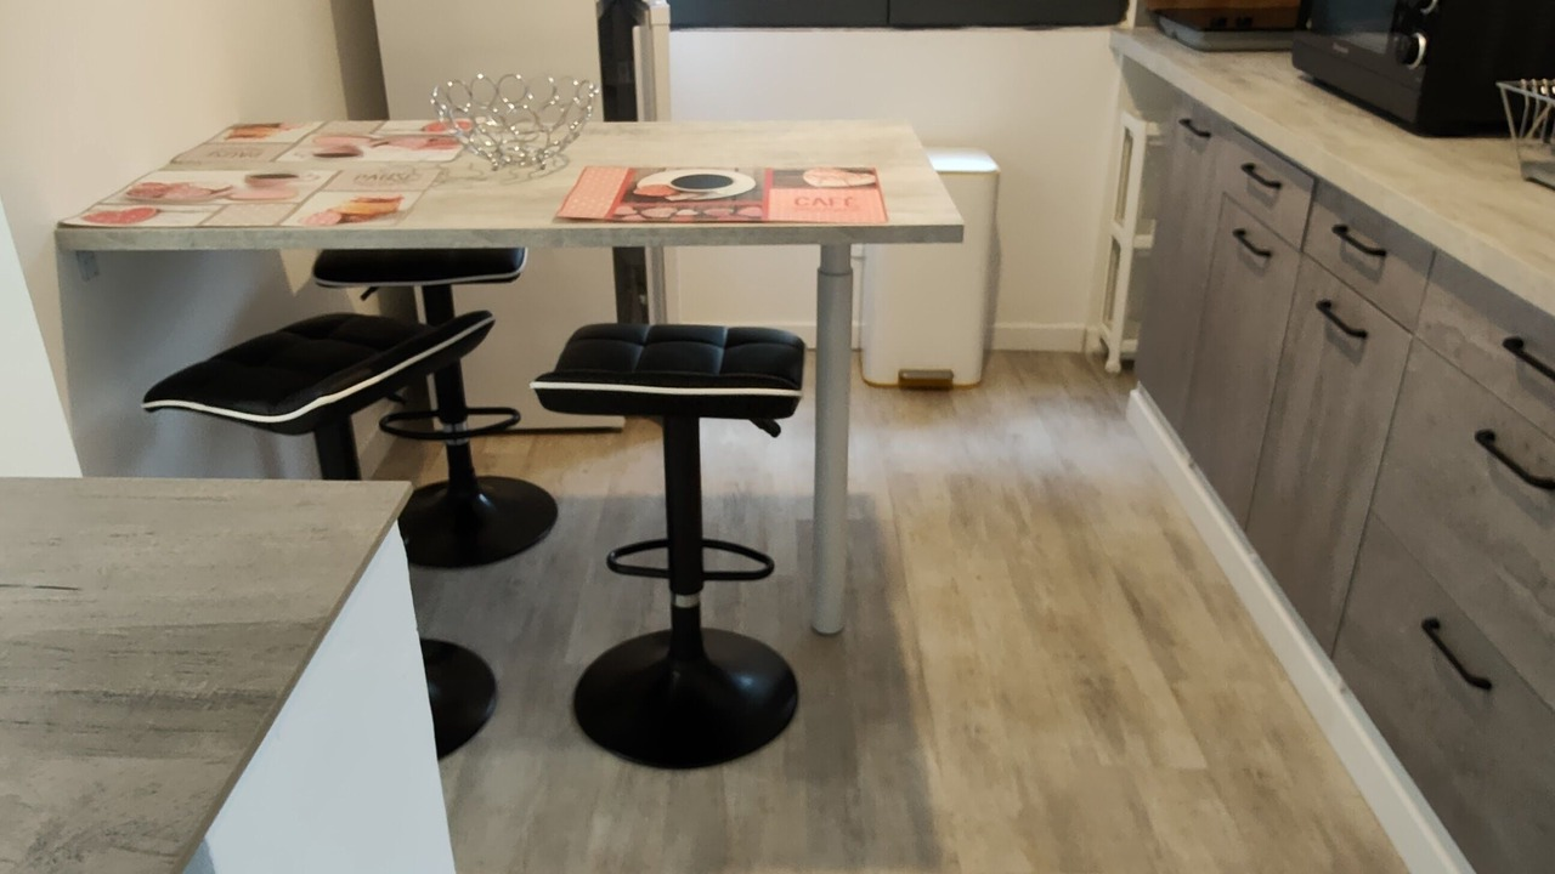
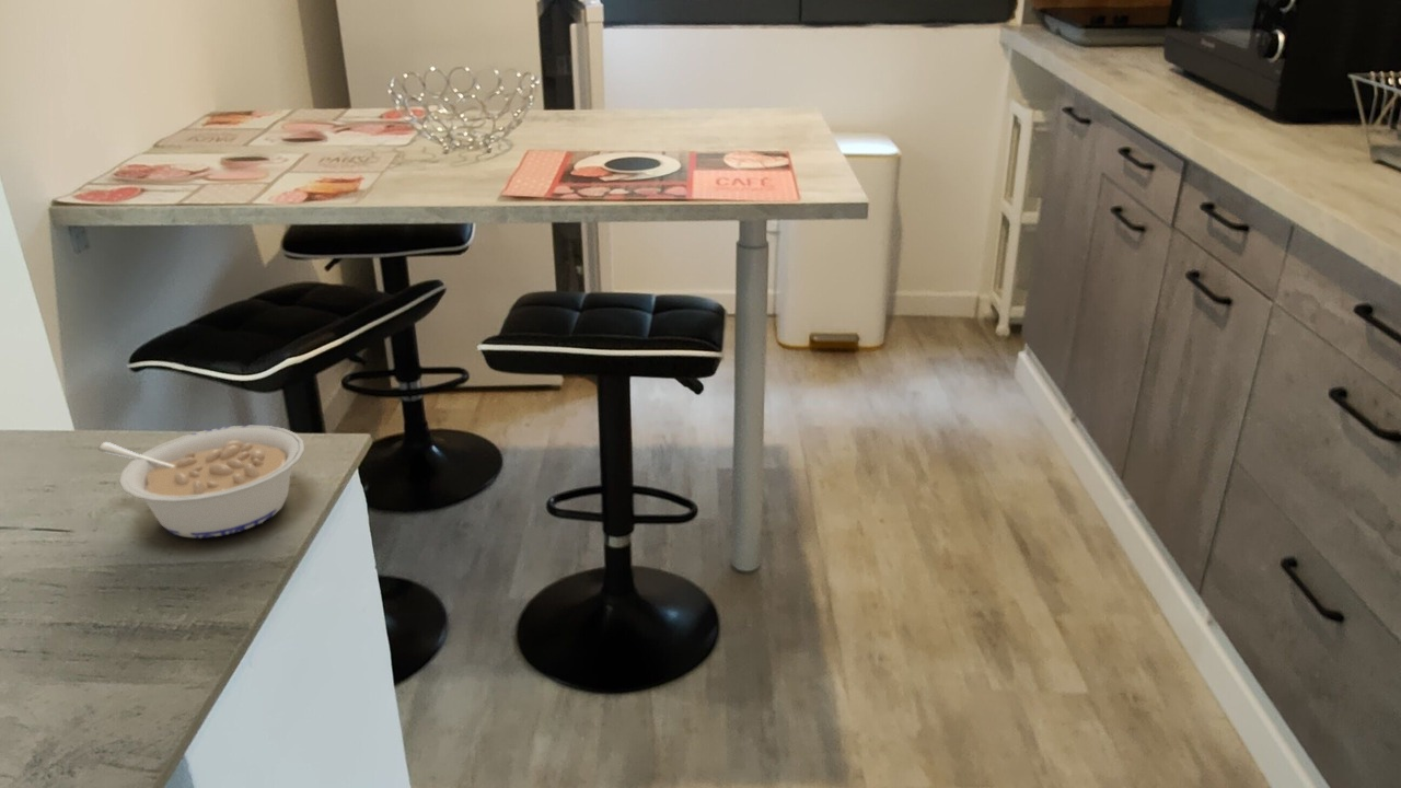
+ legume [96,425,305,540]
